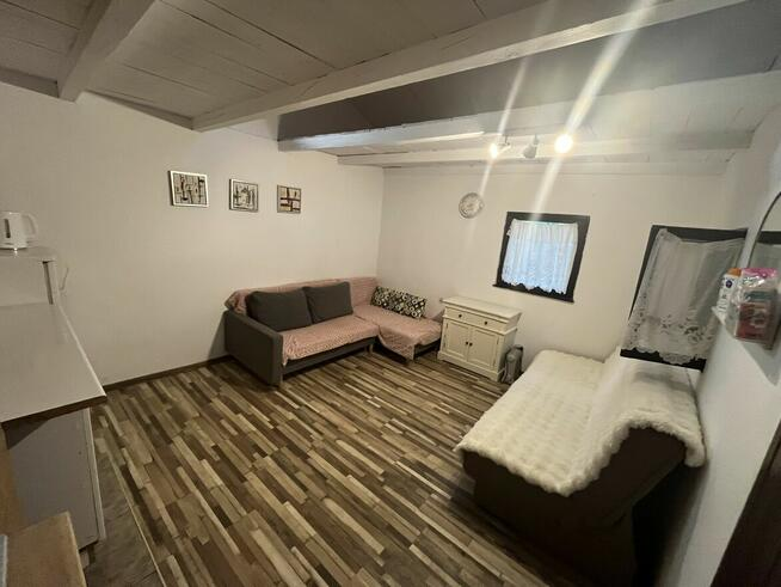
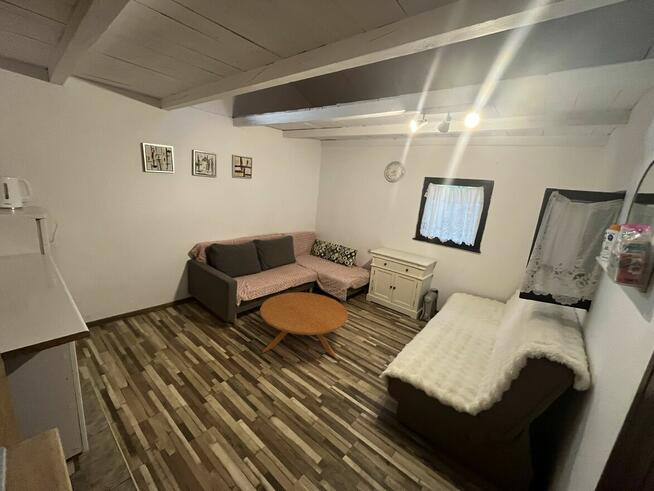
+ coffee table [259,291,349,360]
